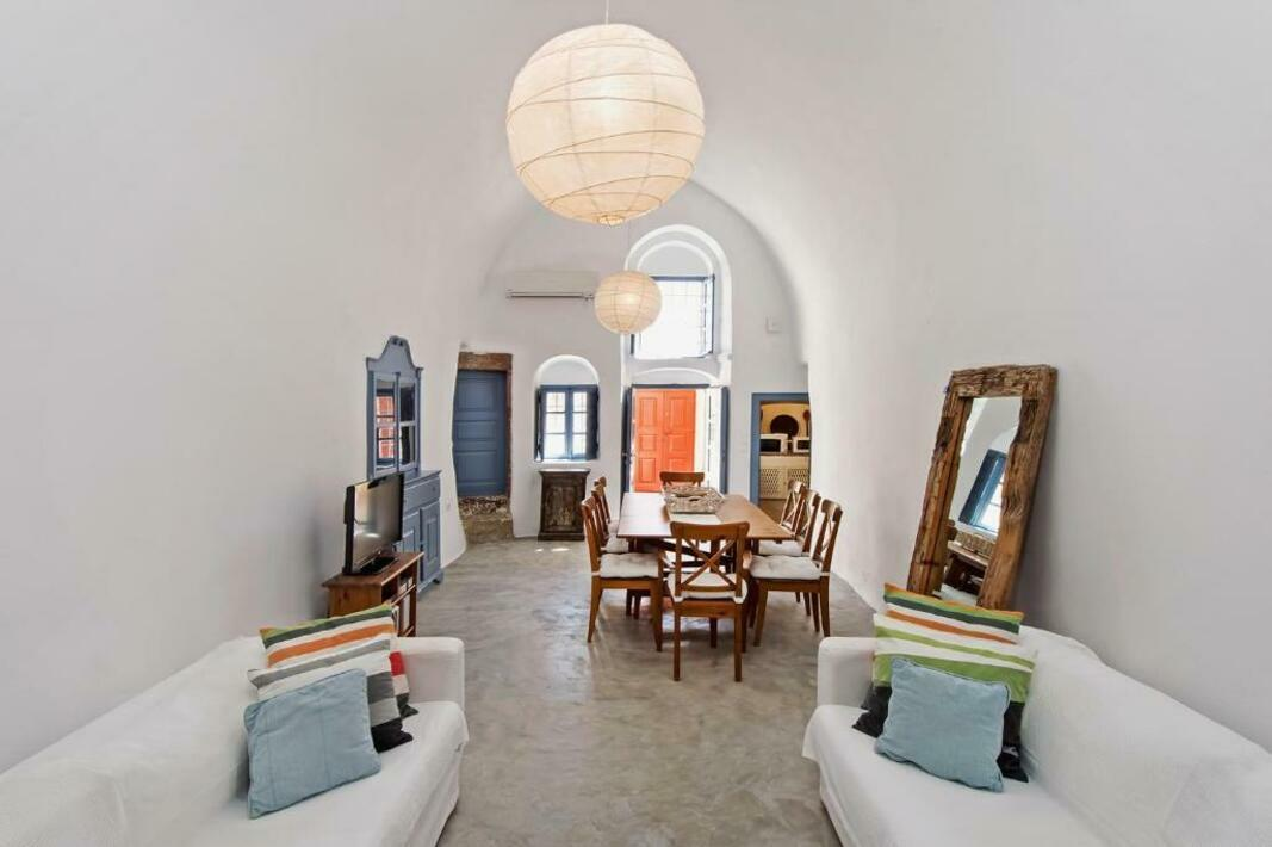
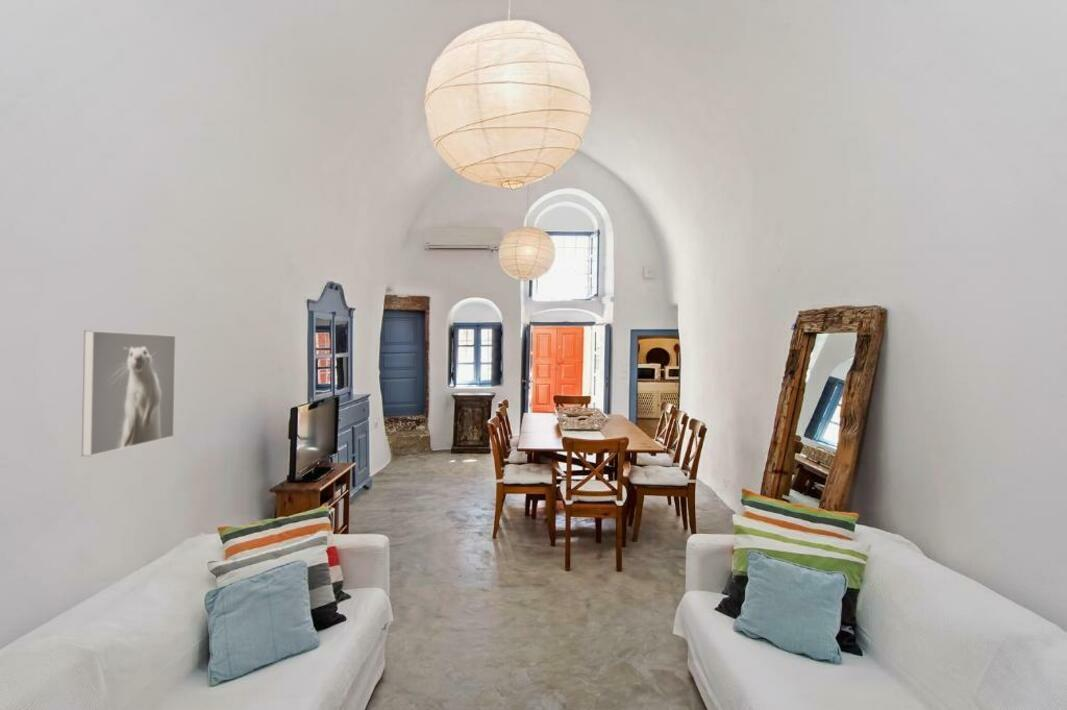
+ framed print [81,329,177,457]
